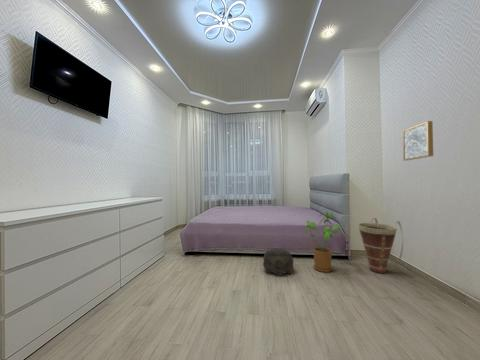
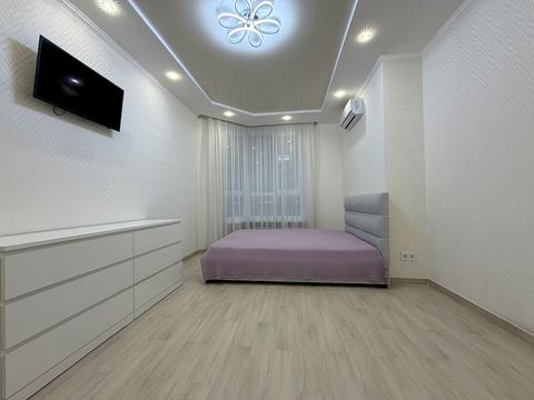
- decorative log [262,247,294,277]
- house plant [304,211,345,273]
- basket [357,217,404,274]
- wall art [402,120,434,161]
